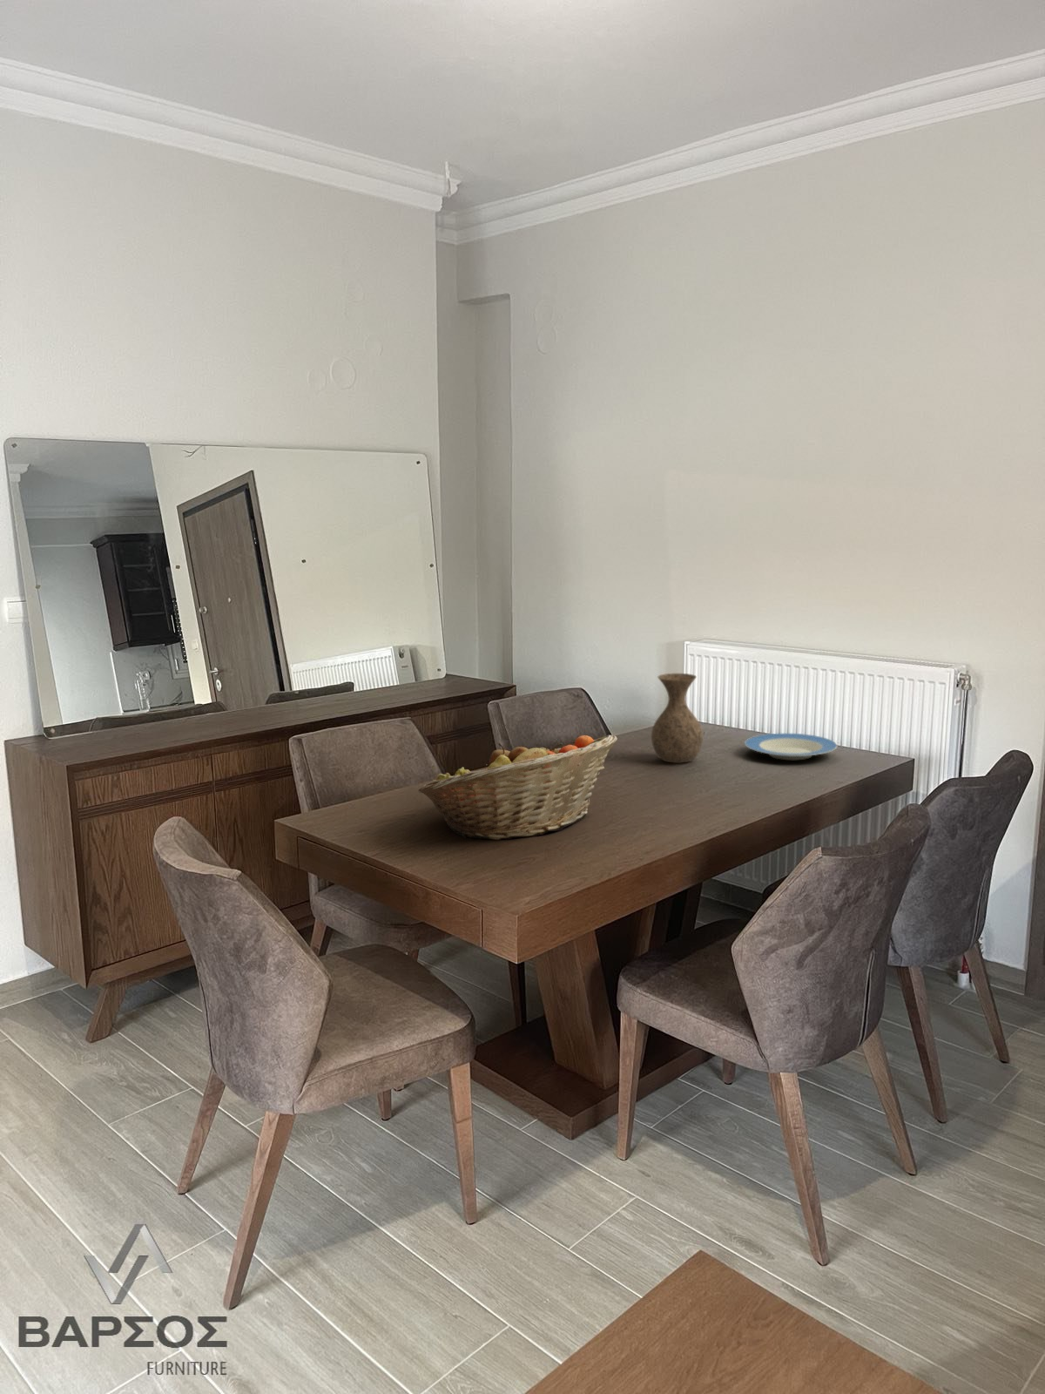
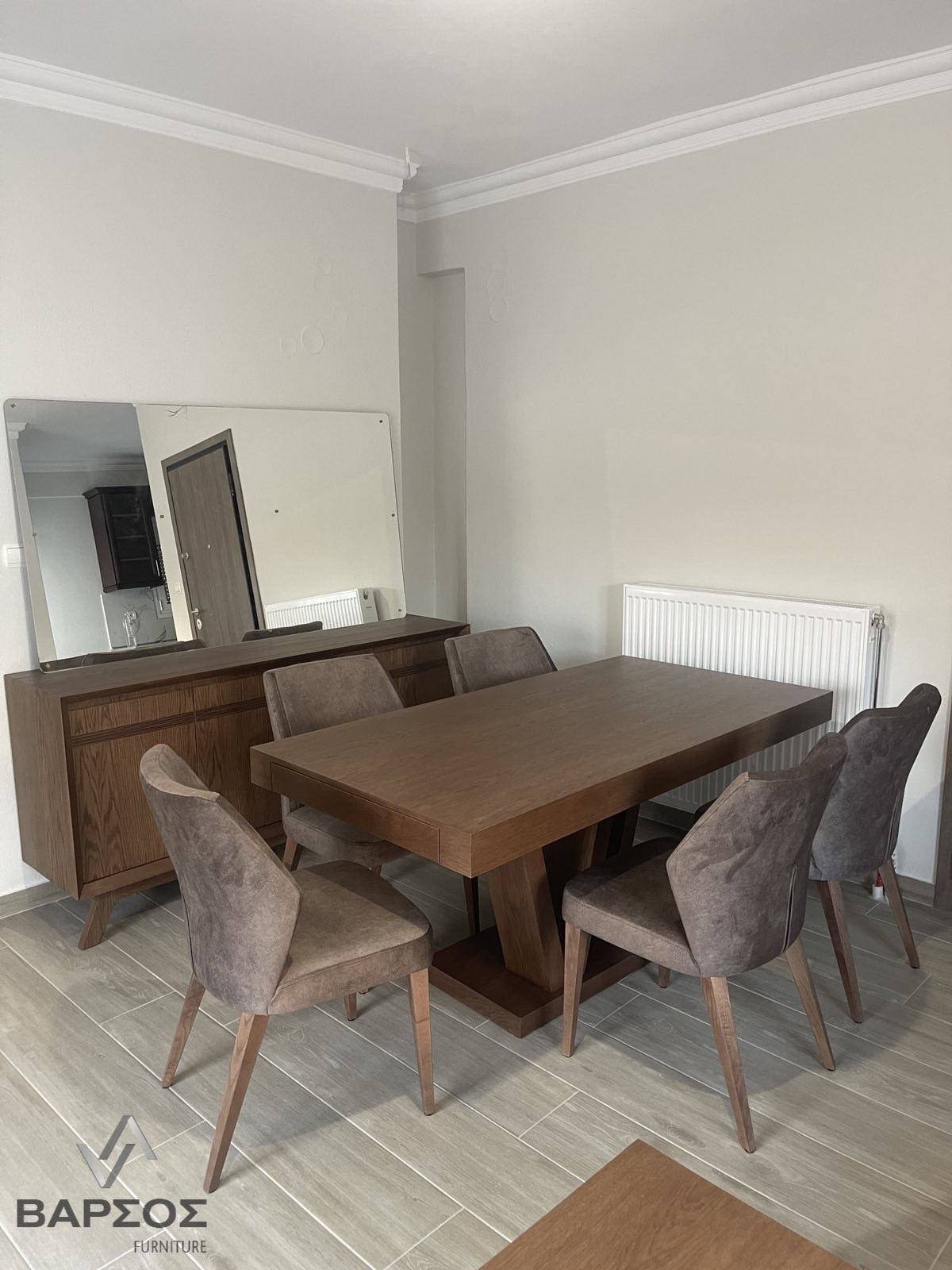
- vase [651,673,704,764]
- plate [744,733,839,761]
- fruit basket [417,734,618,841]
